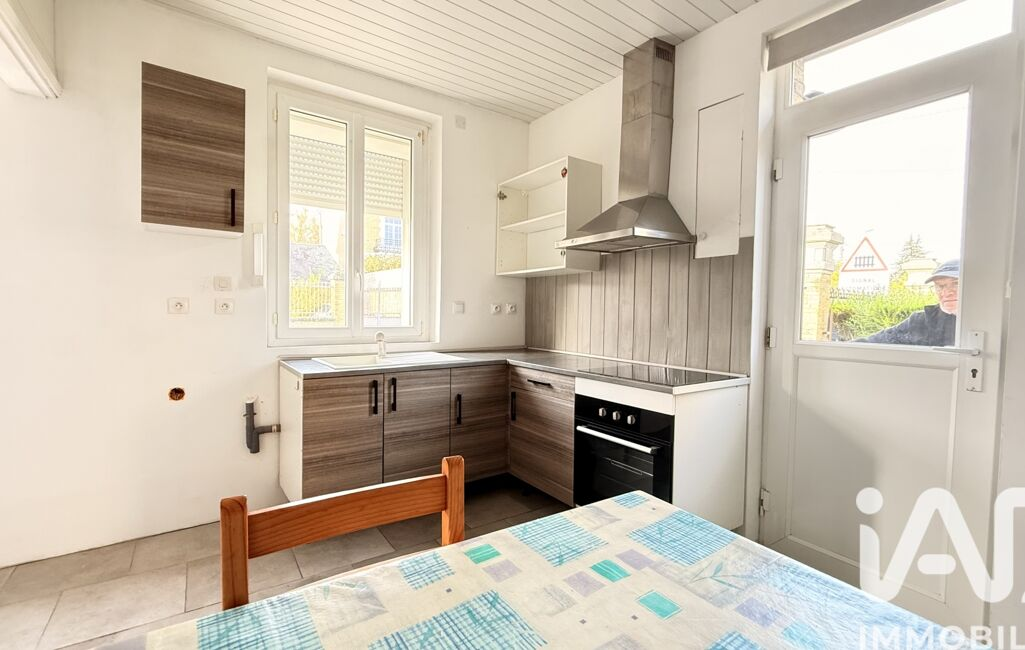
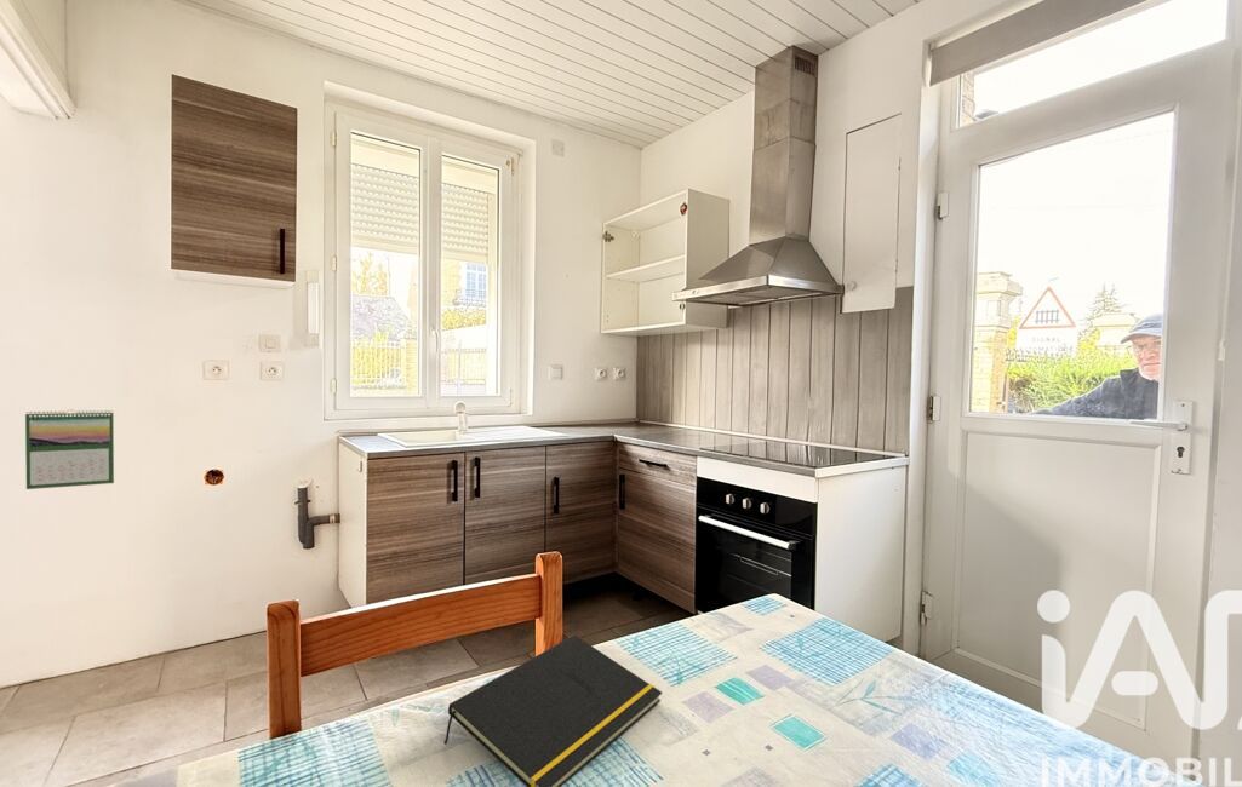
+ calendar [24,408,115,490]
+ notepad [443,634,663,787]
